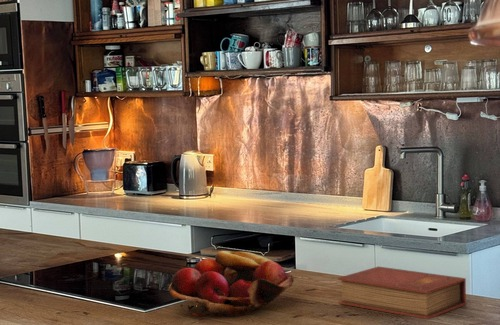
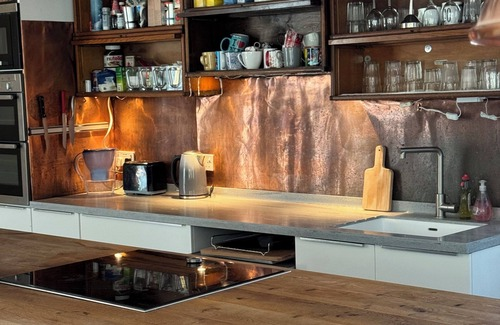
- book [337,266,467,320]
- fruit basket [168,250,295,318]
